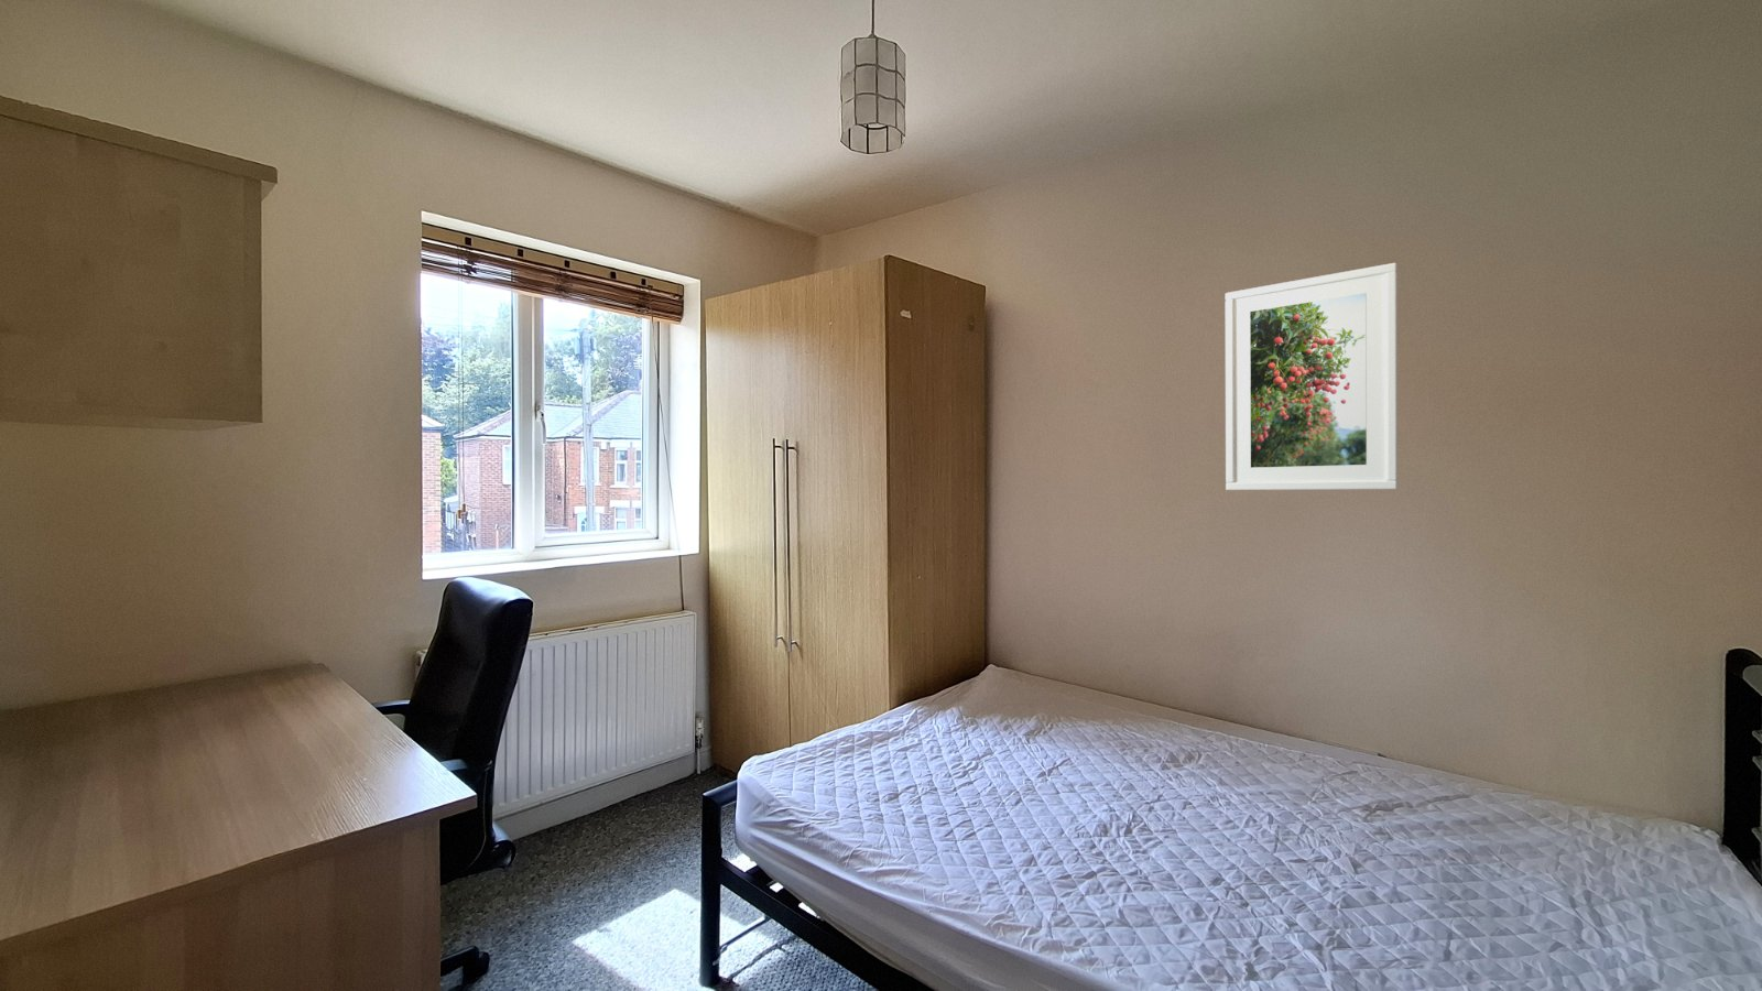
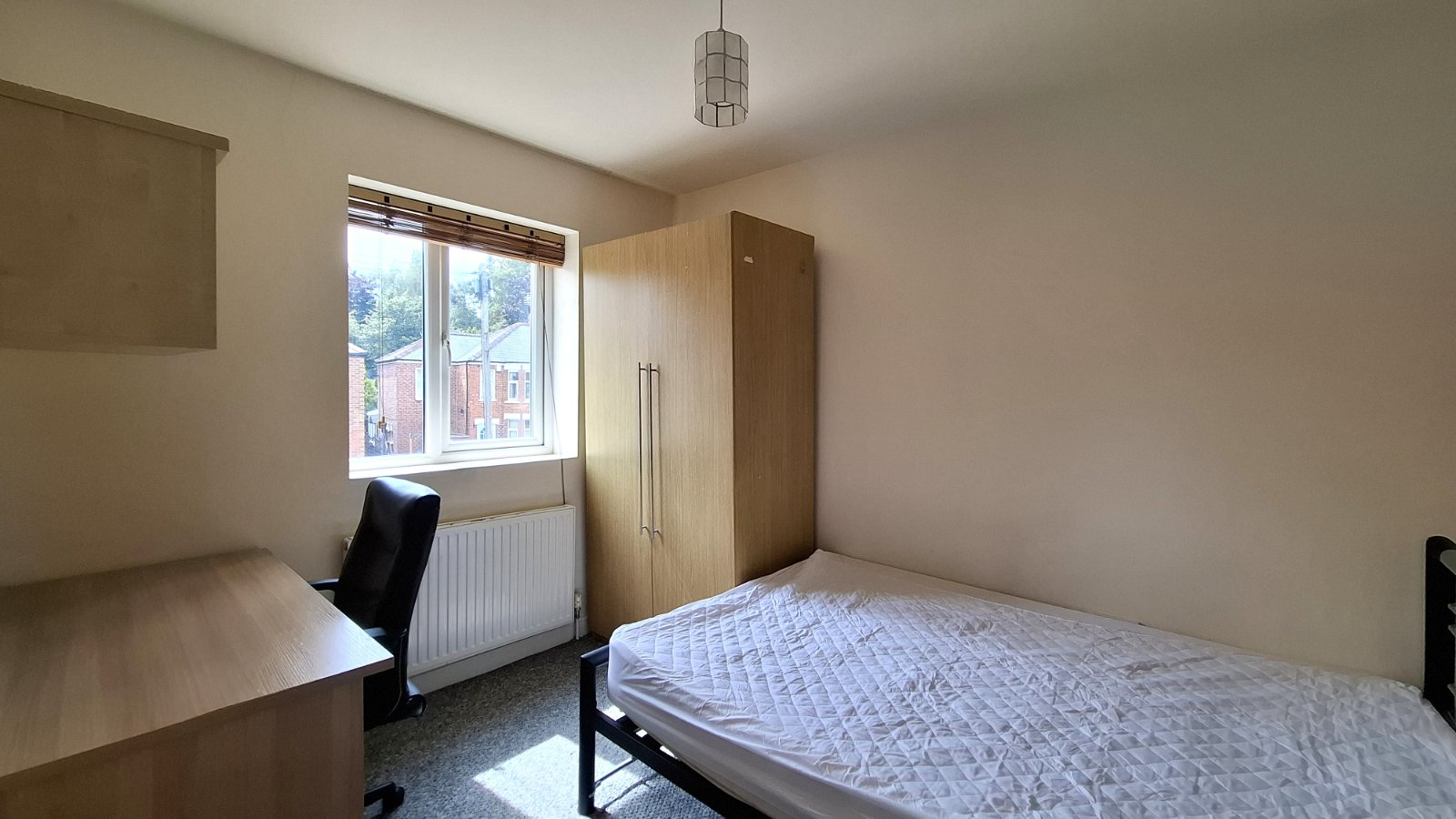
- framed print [1225,263,1399,491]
